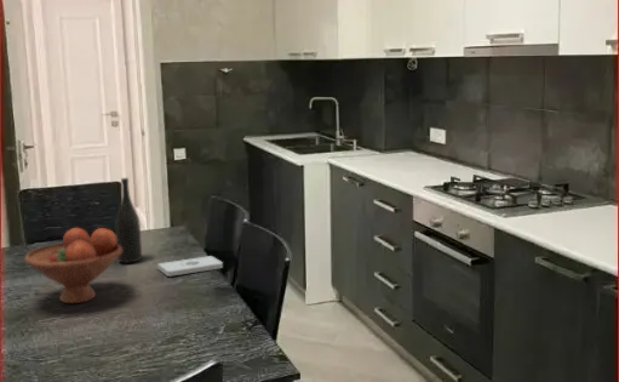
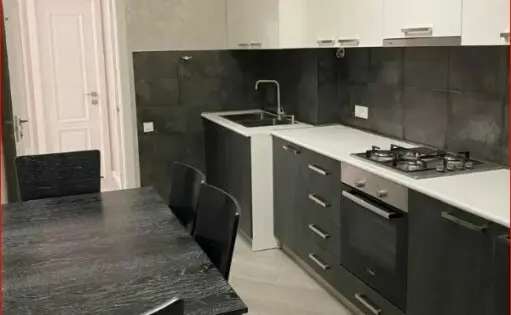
- wine bottle [114,177,143,263]
- notepad [156,255,224,278]
- fruit bowl [23,227,122,304]
